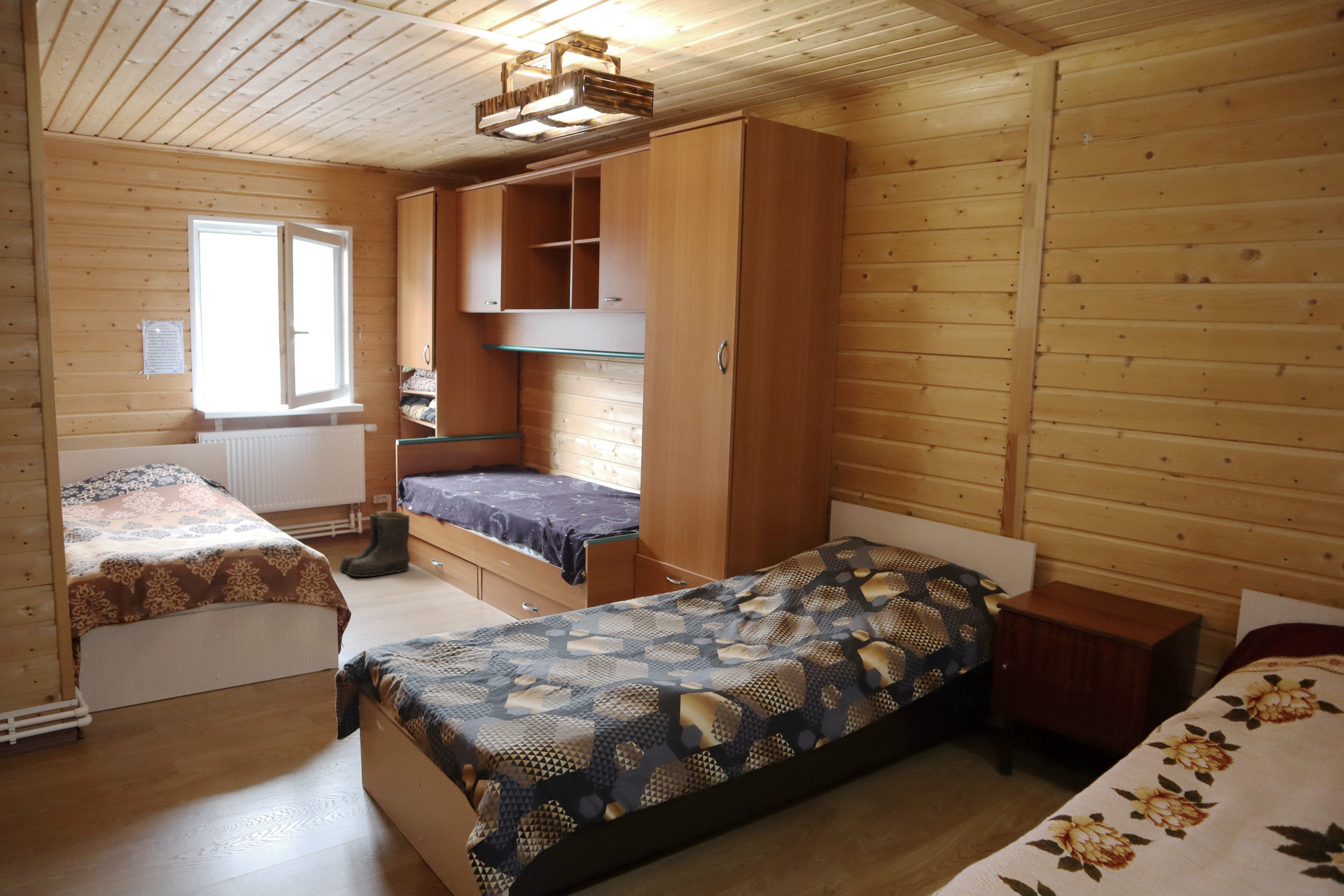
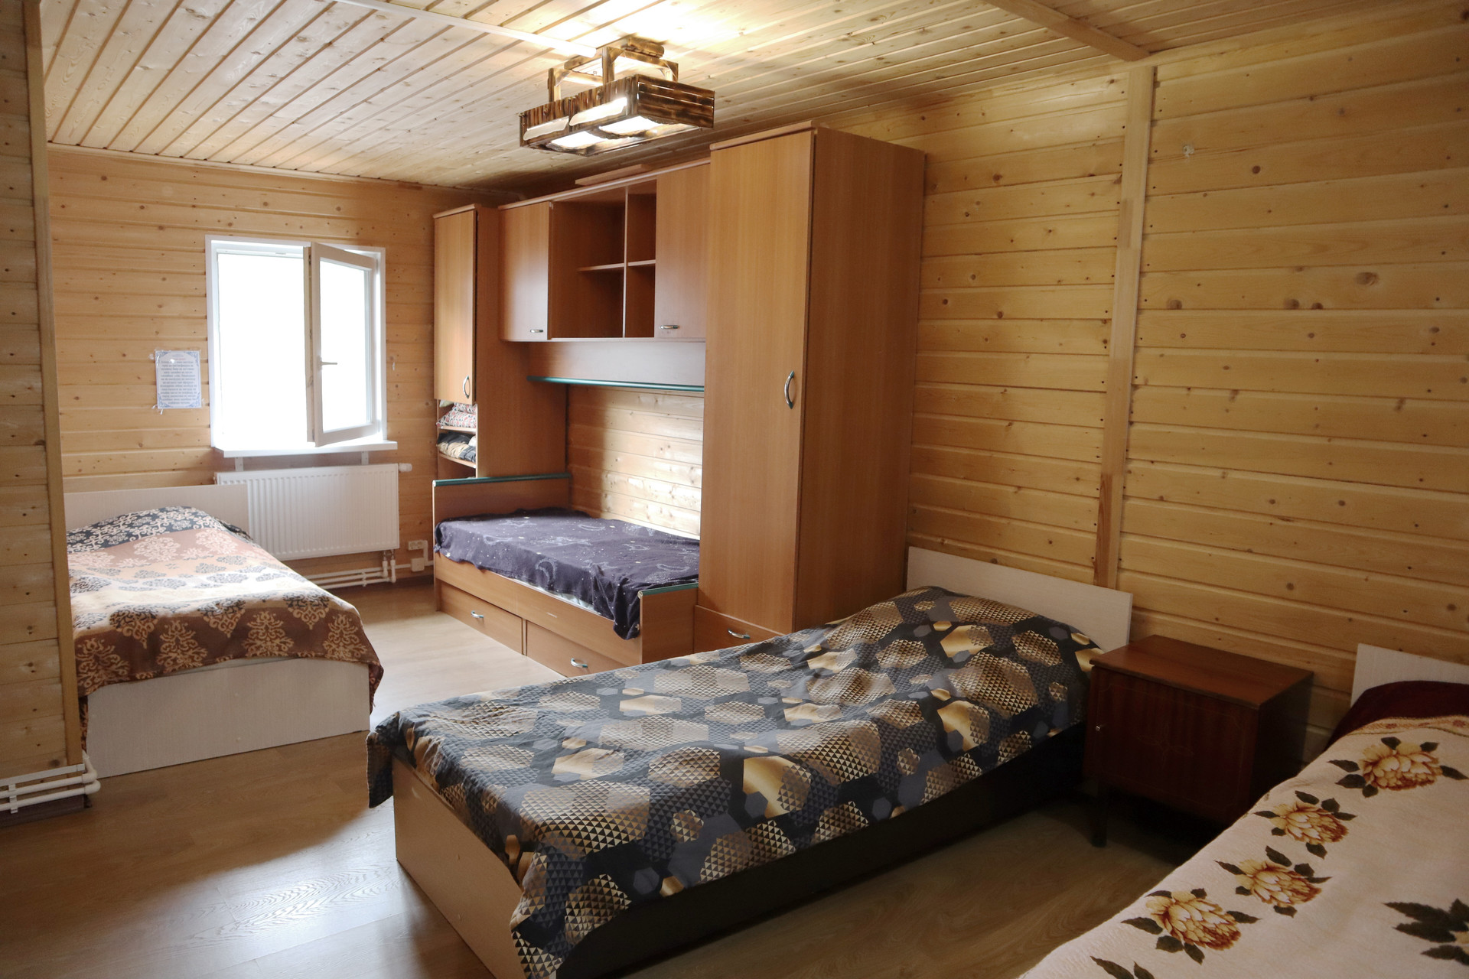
- boots [339,511,411,577]
